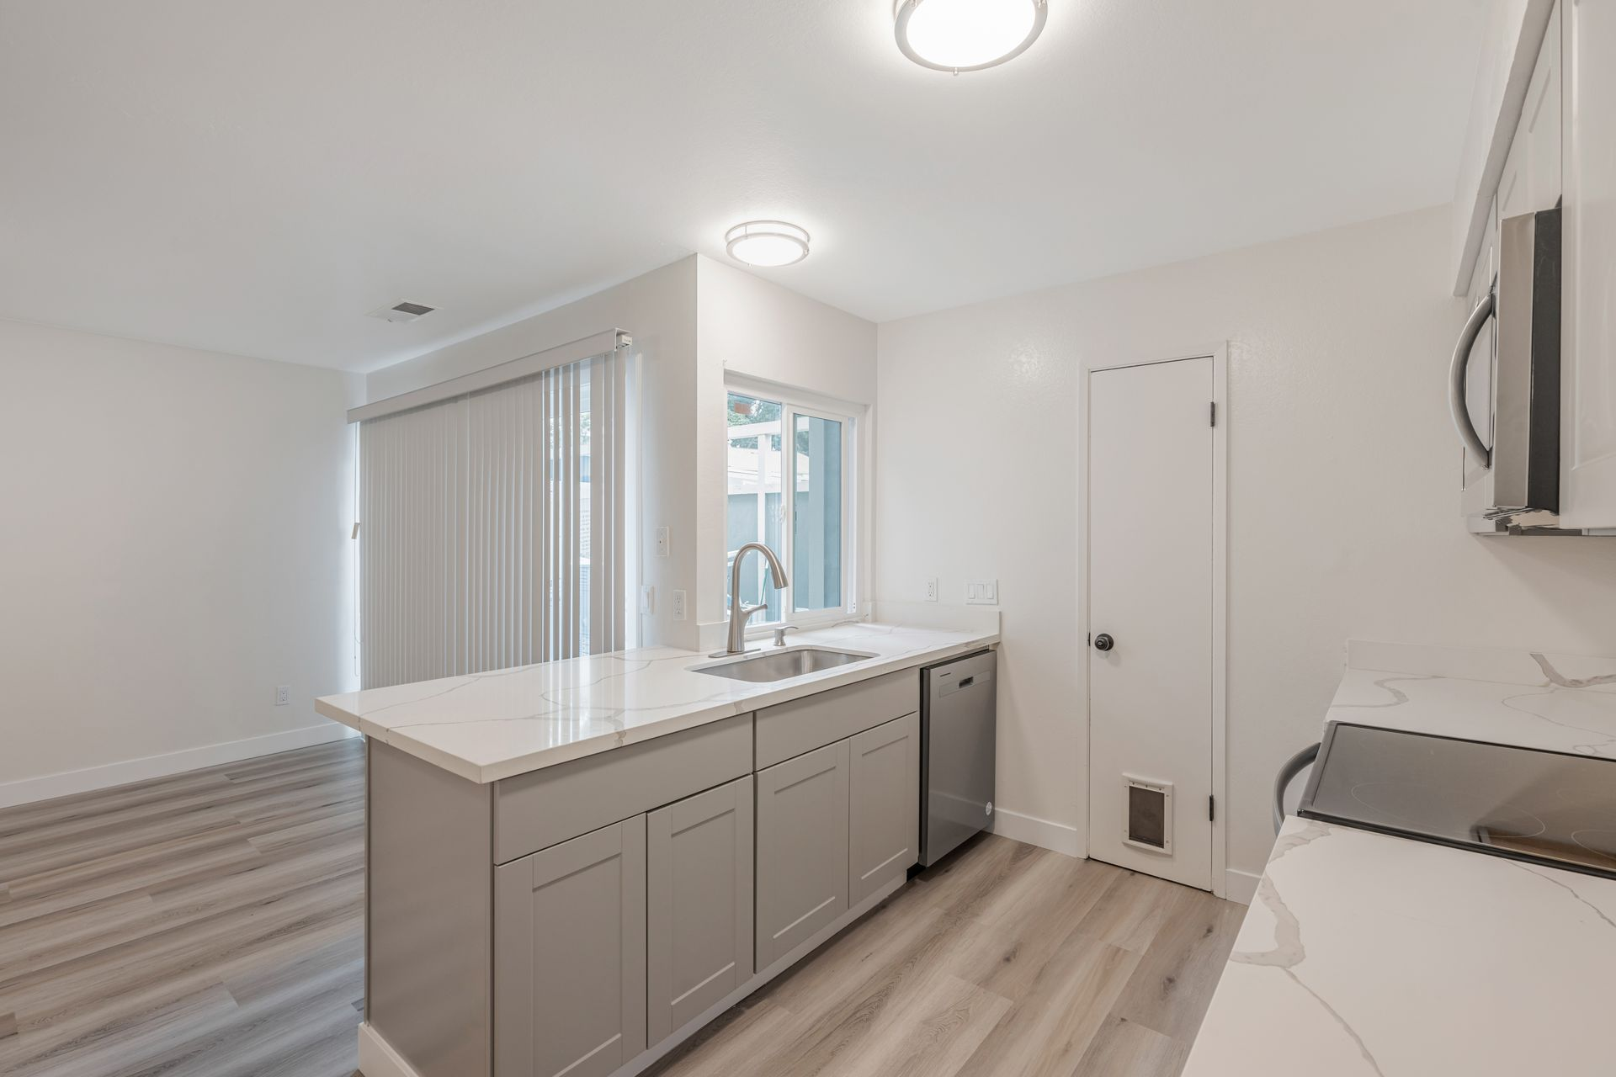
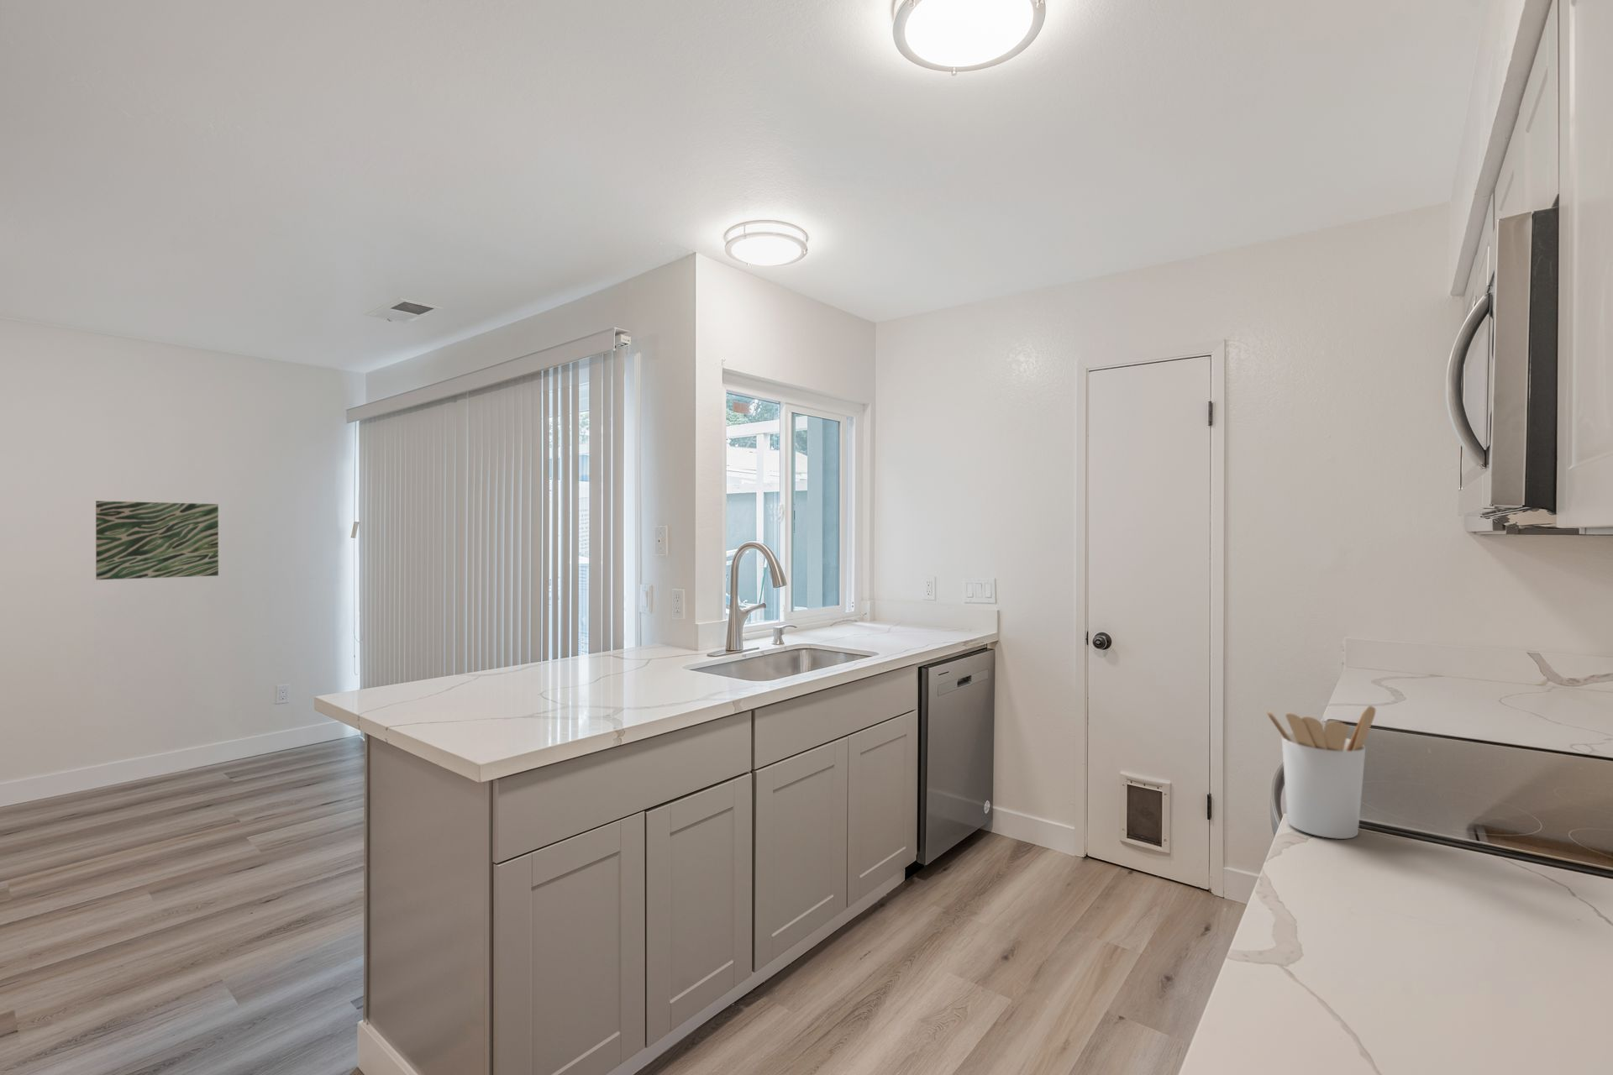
+ wall art [95,499,220,581]
+ utensil holder [1265,704,1377,840]
